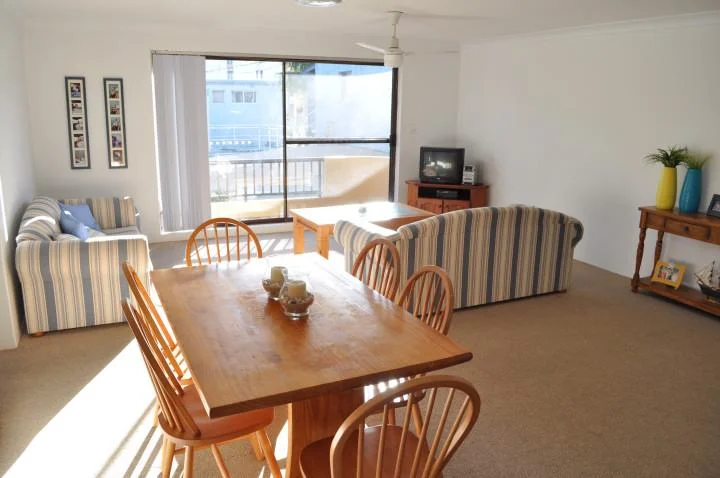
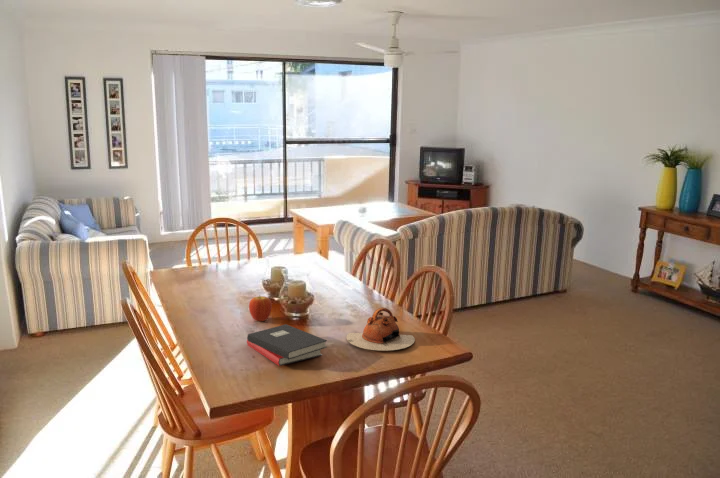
+ teapot [346,306,416,351]
+ fruit [248,295,273,322]
+ hardback book [246,323,328,367]
